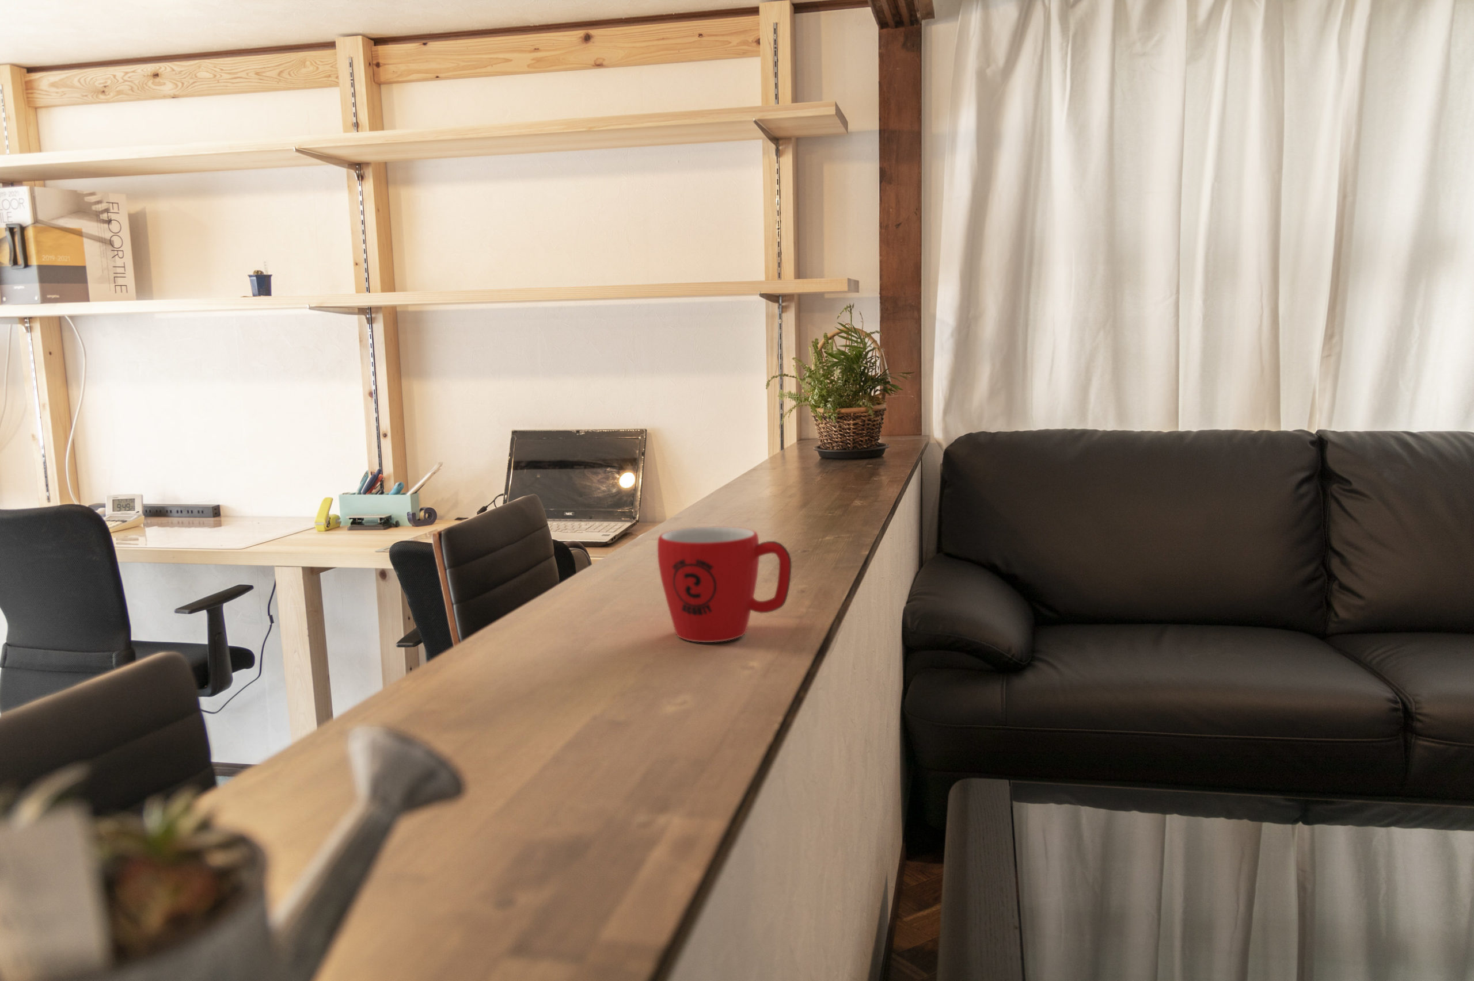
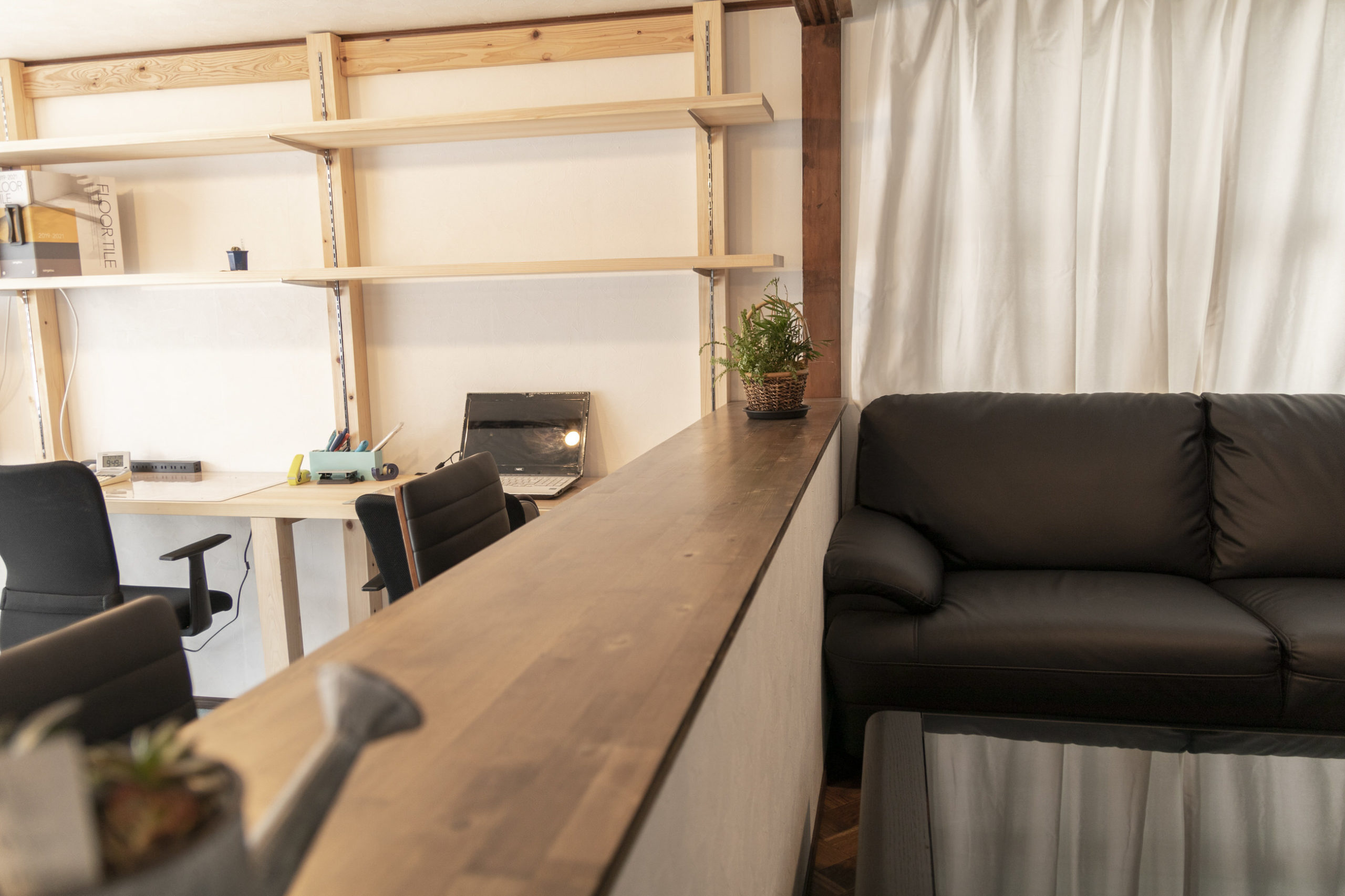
- mug [656,527,791,643]
